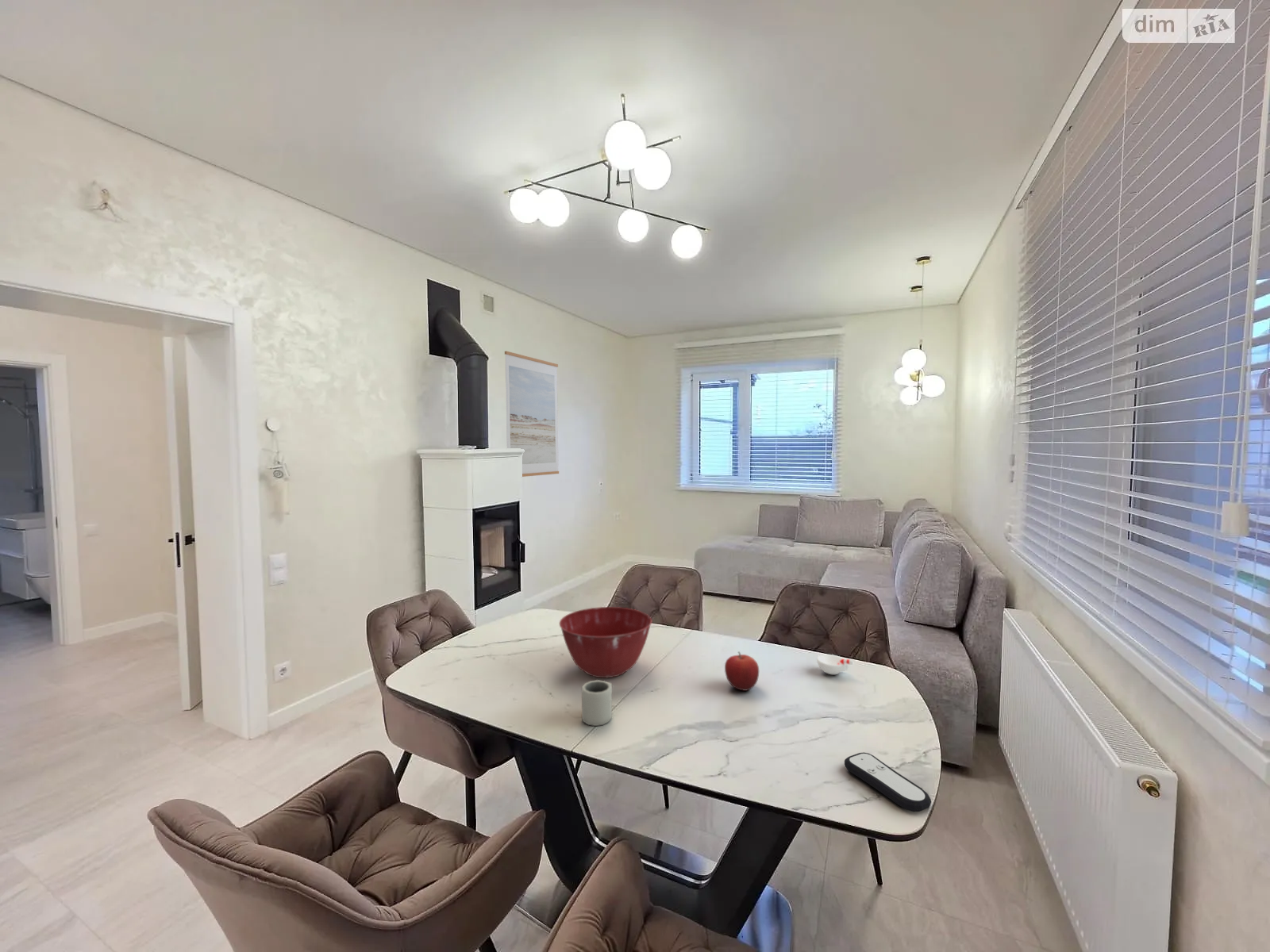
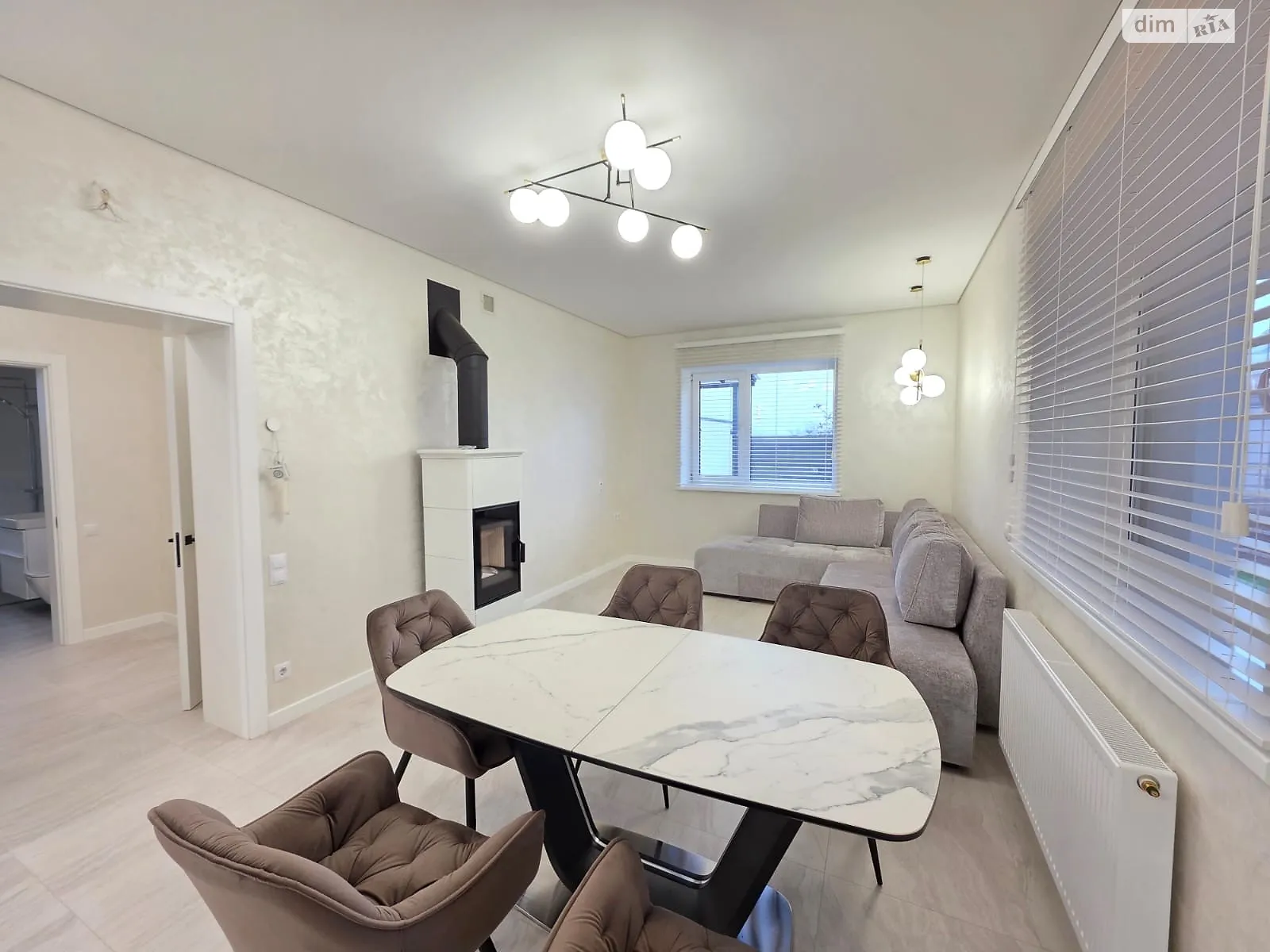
- wall art [504,351,560,478]
- fruit [724,651,760,692]
- cup [581,679,613,727]
- cup [816,654,854,675]
- remote control [844,751,932,812]
- mixing bowl [559,606,652,678]
